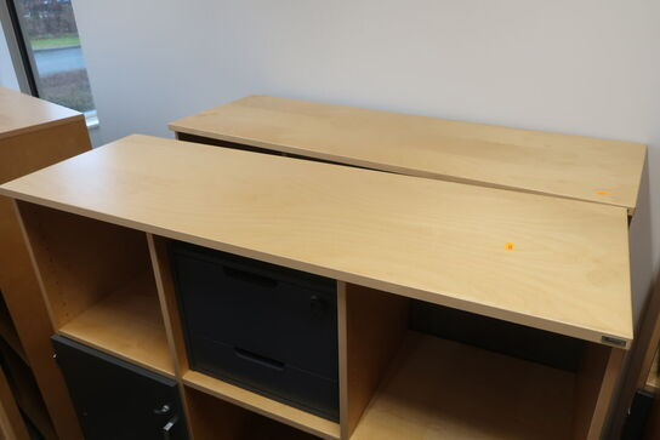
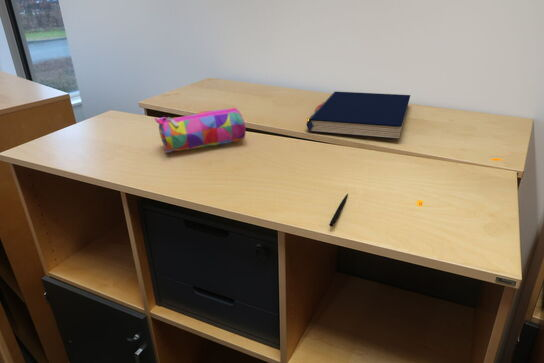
+ book [305,91,411,140]
+ pen [328,193,349,228]
+ pencil case [153,106,247,154]
